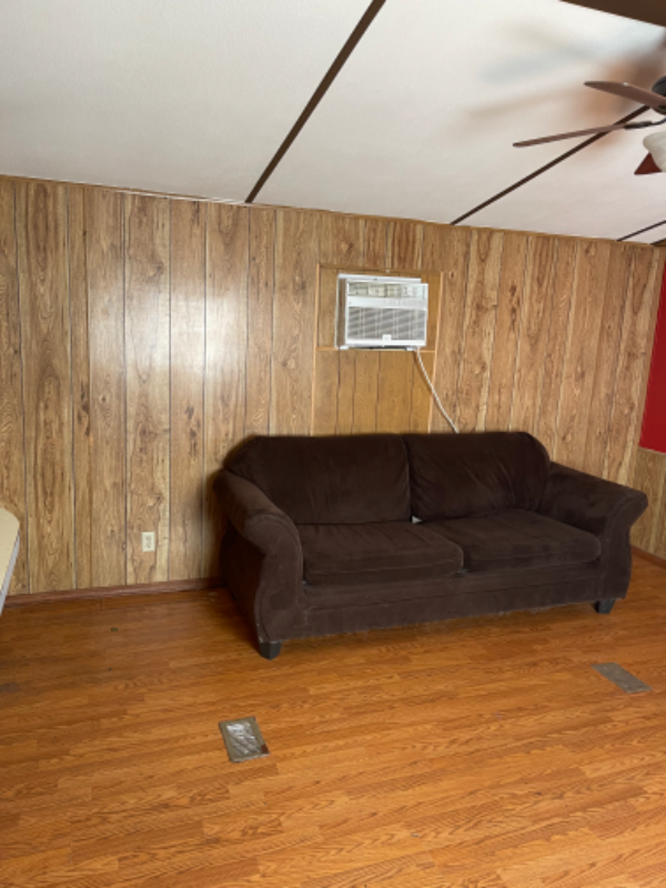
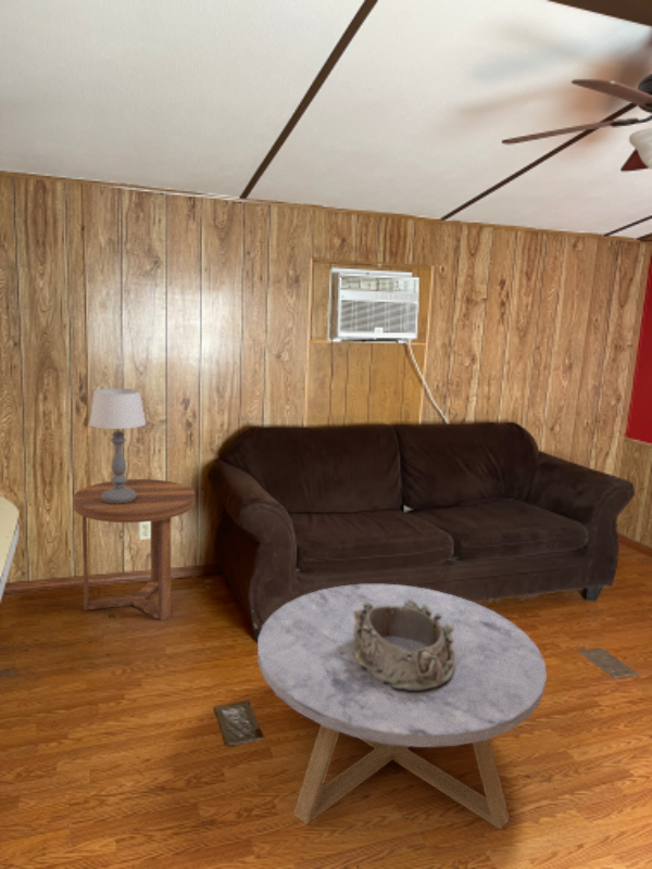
+ coffee table [256,583,548,831]
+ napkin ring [352,600,455,693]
+ side table [72,478,196,621]
+ table lamp [88,388,147,504]
